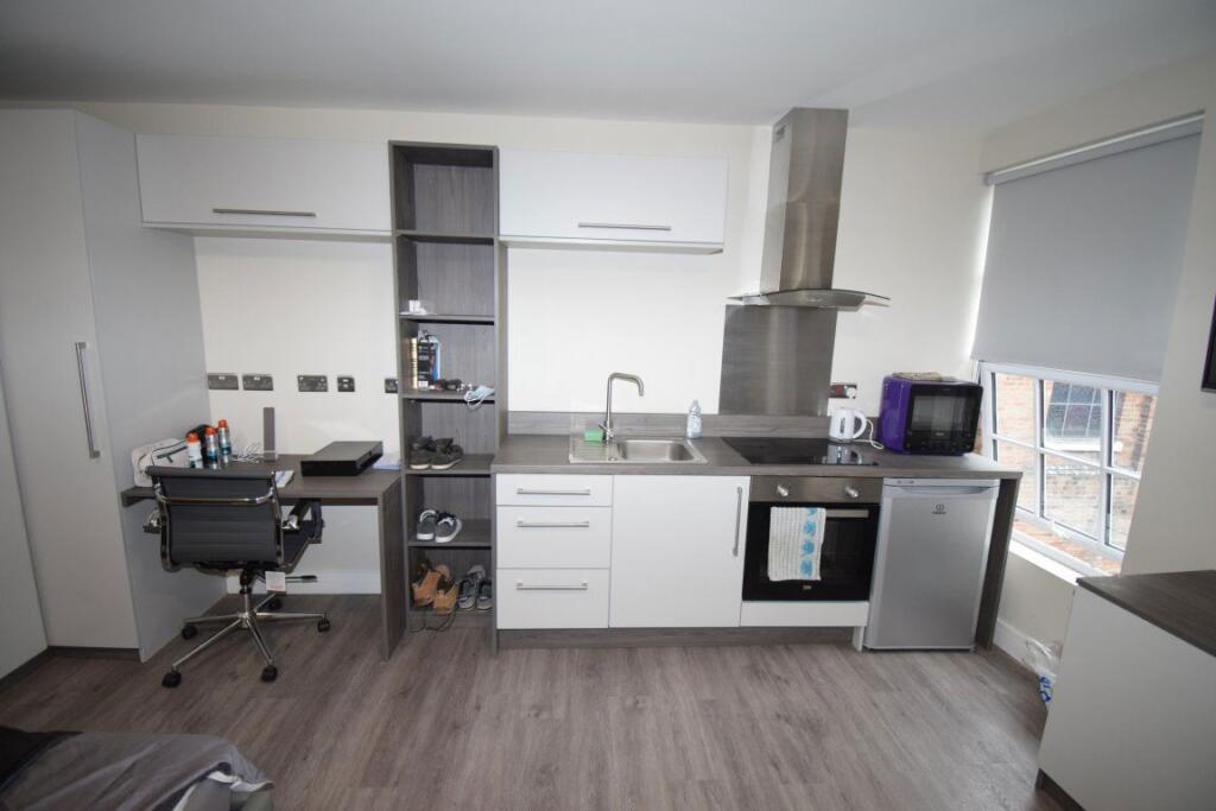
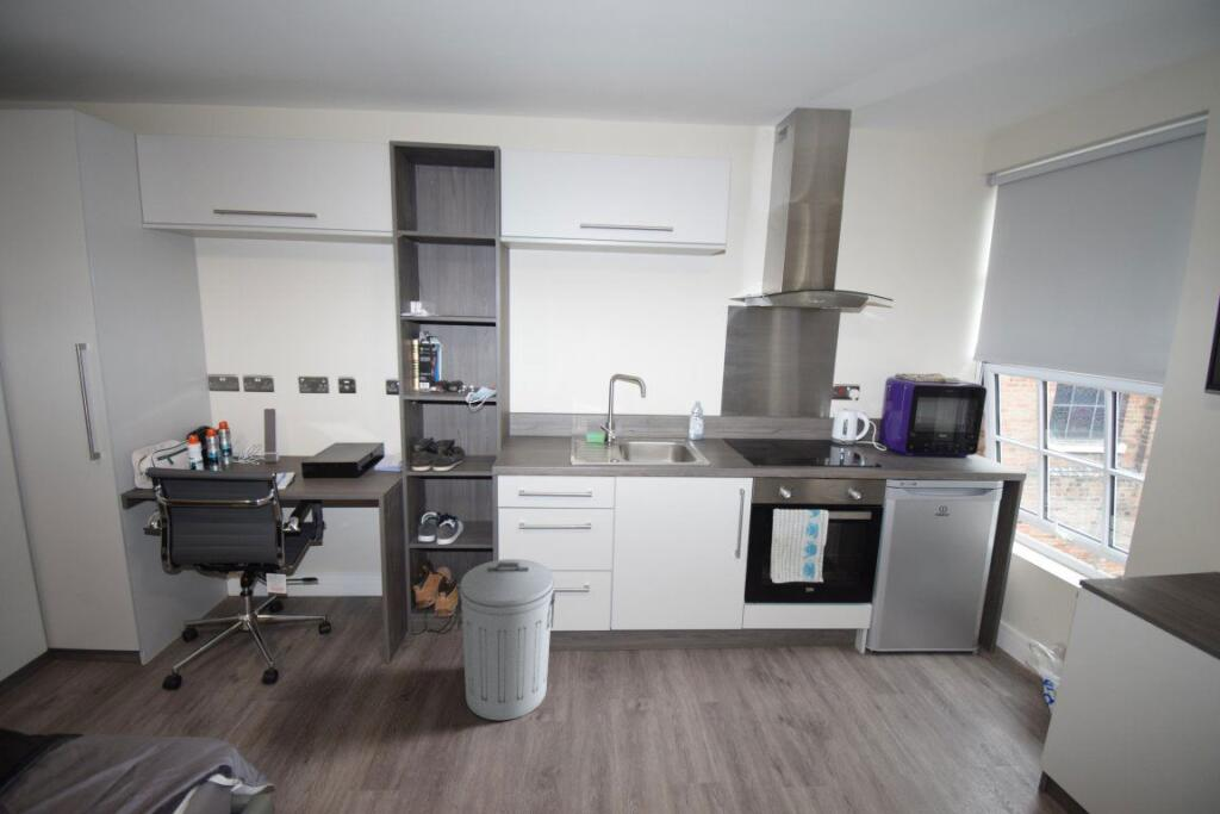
+ trash can [456,558,556,721]
